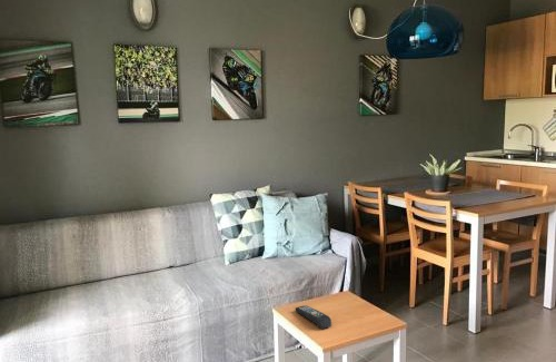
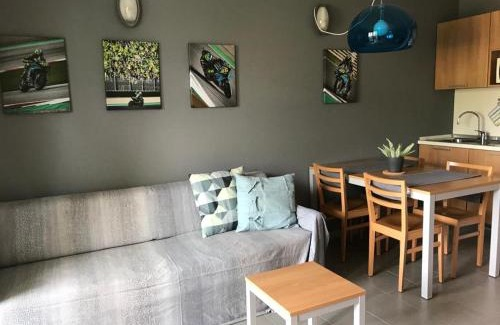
- remote control [295,304,332,330]
